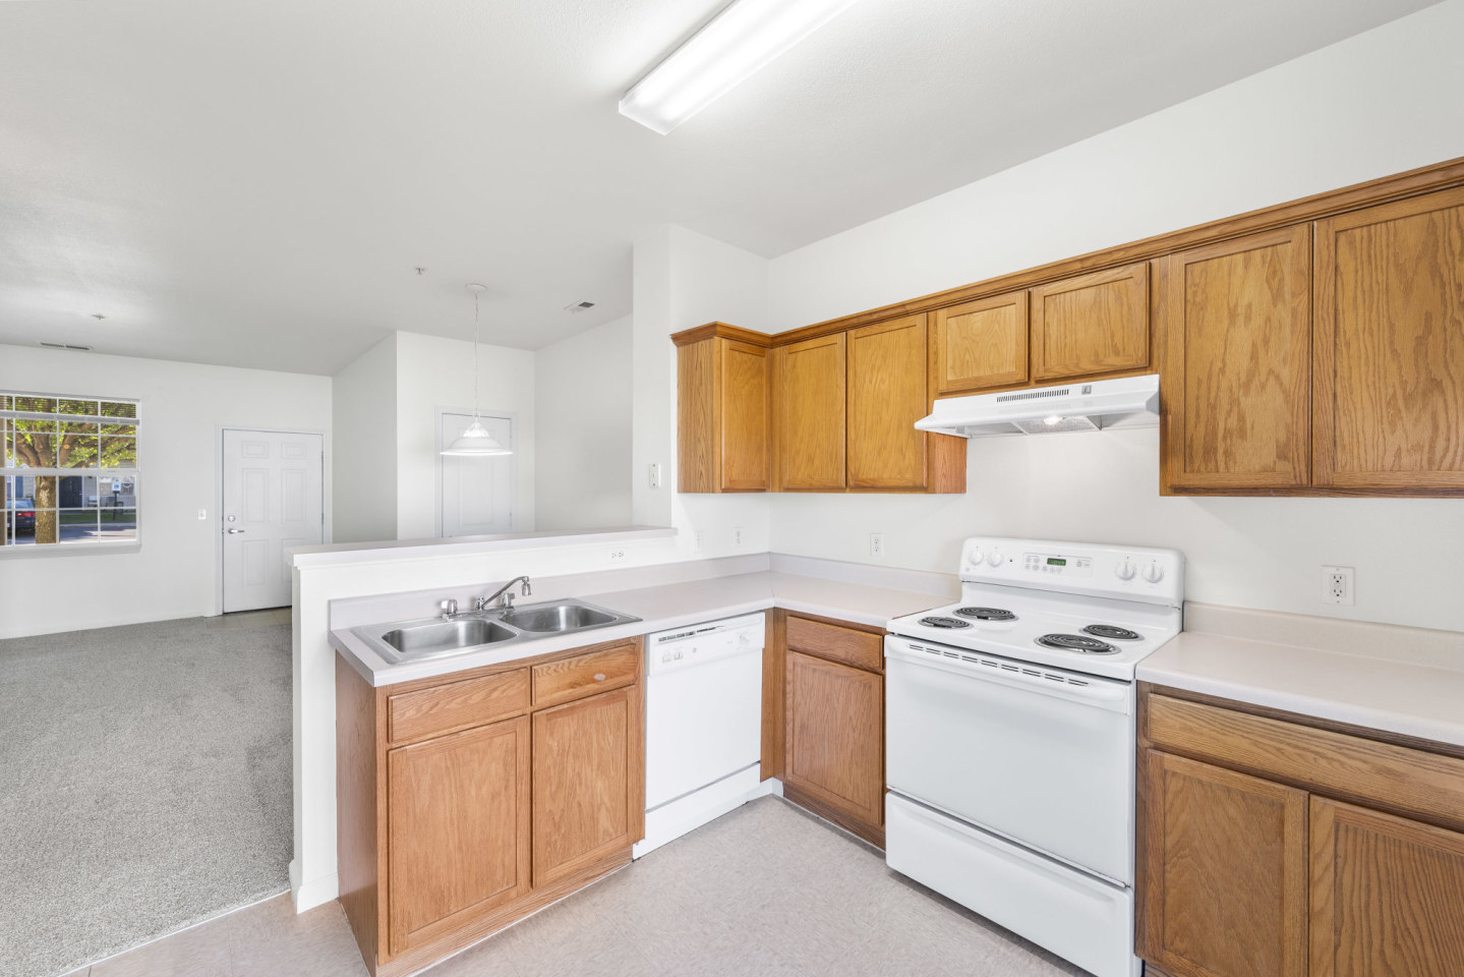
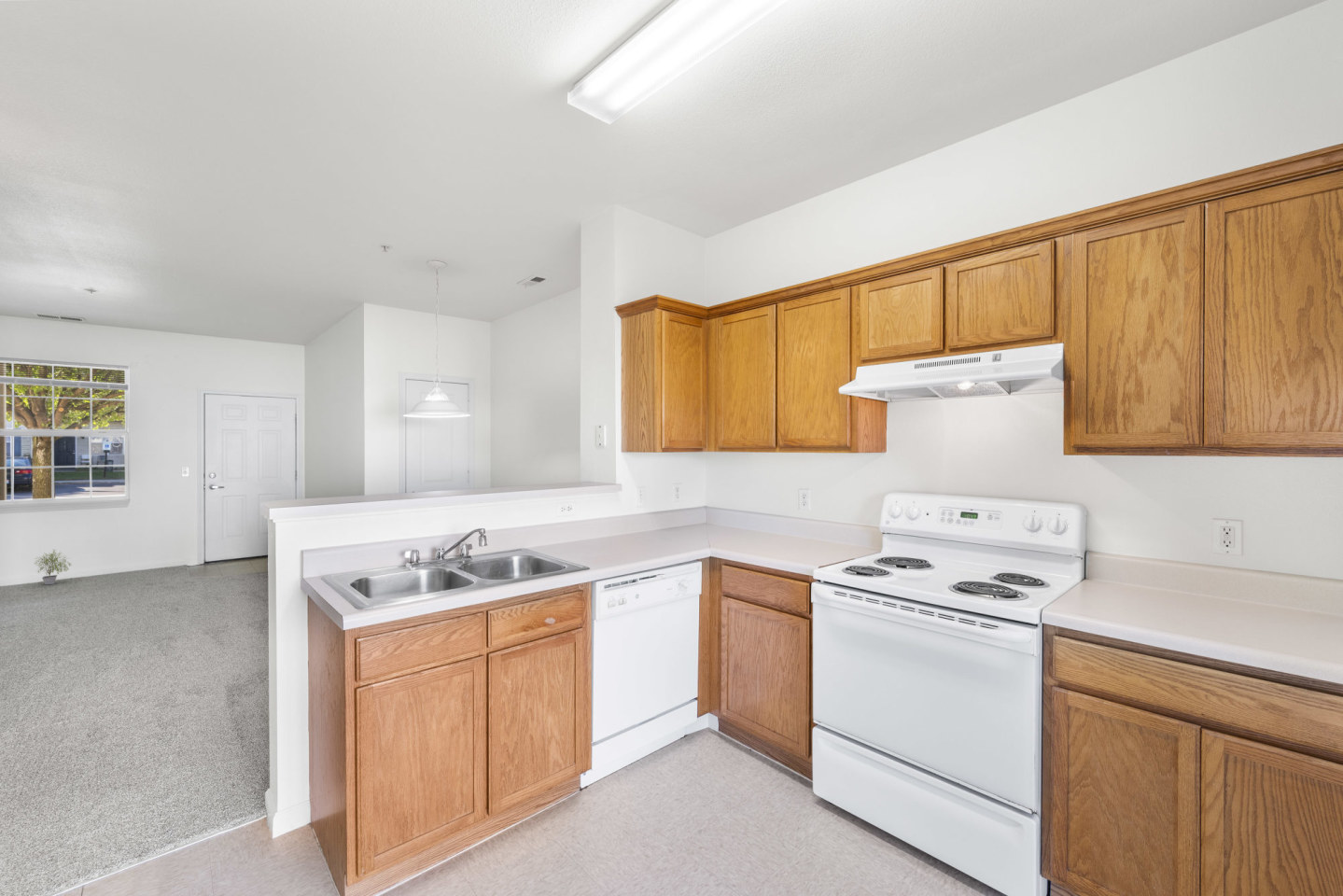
+ potted plant [34,549,72,585]
